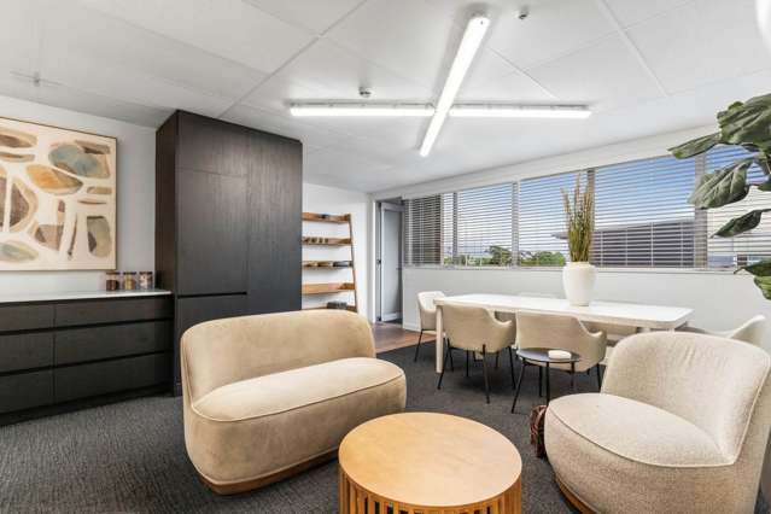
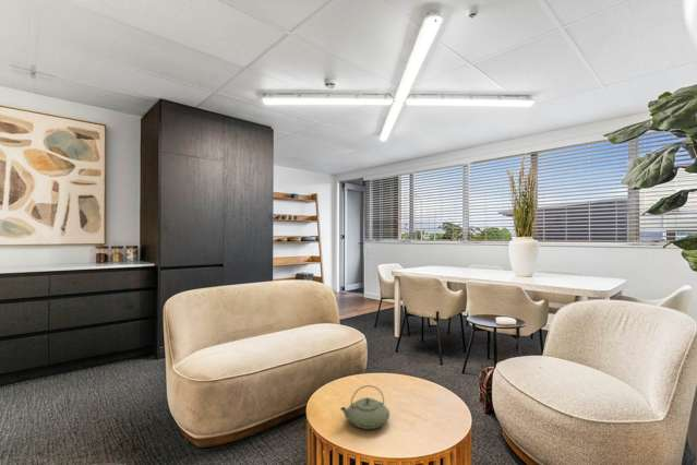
+ teapot [339,384,390,430]
